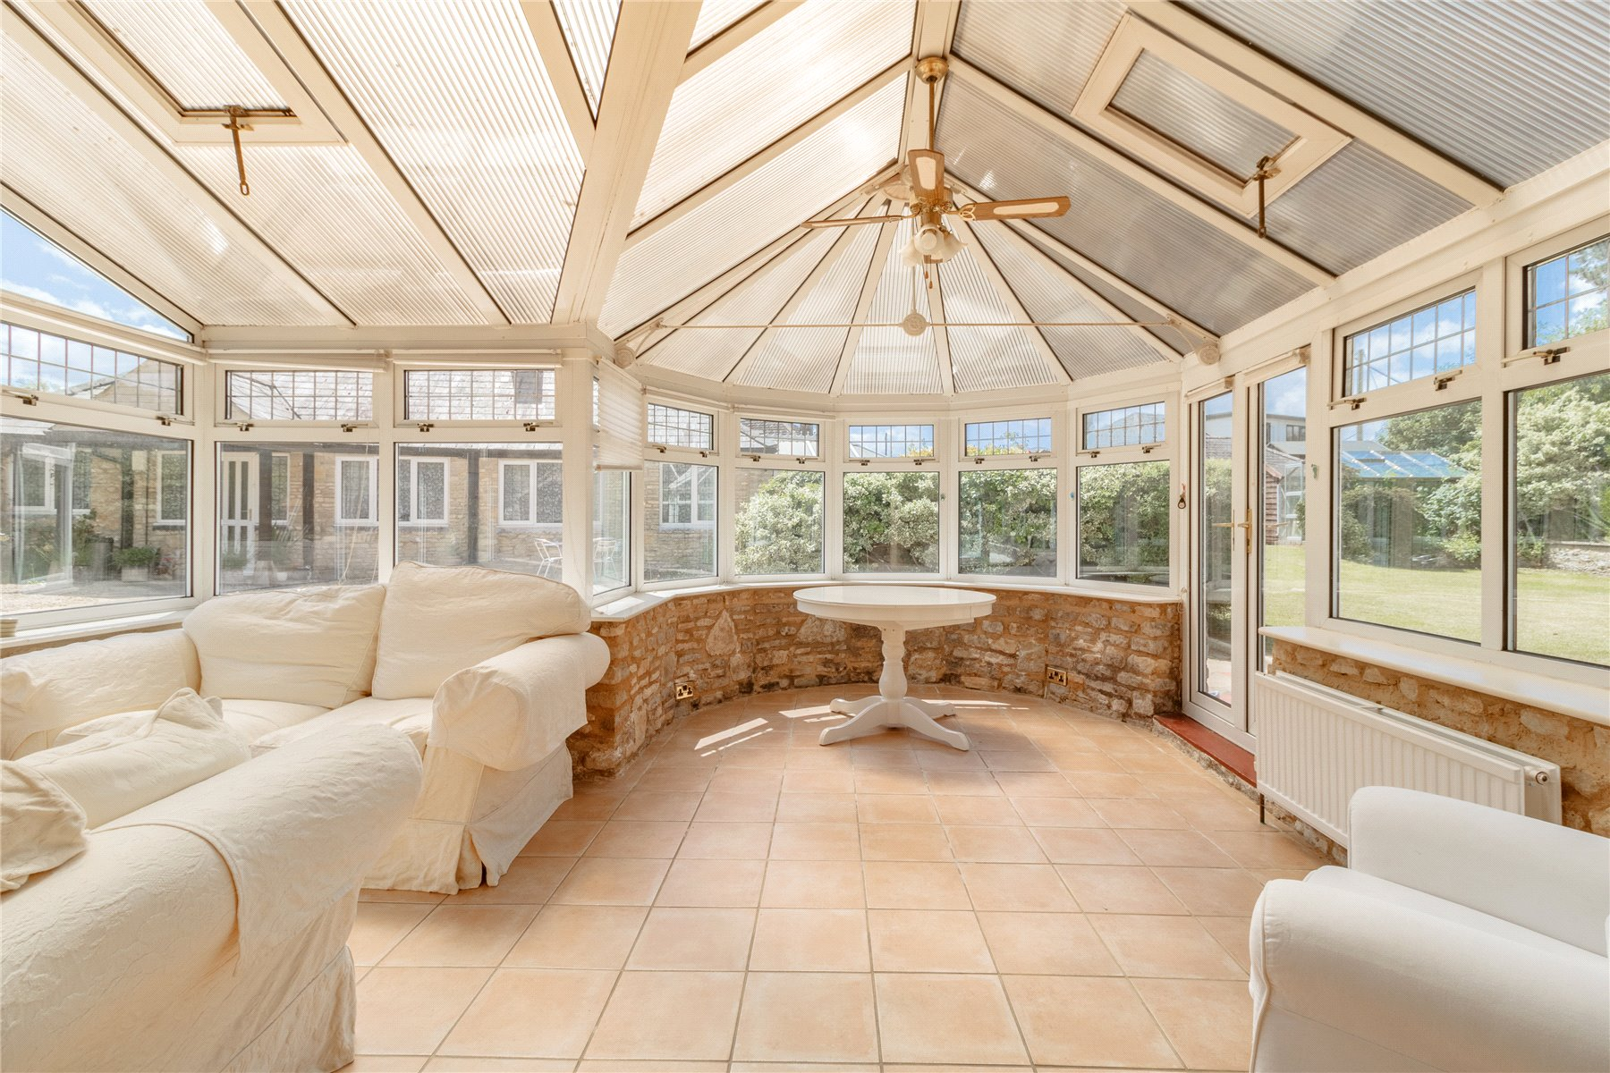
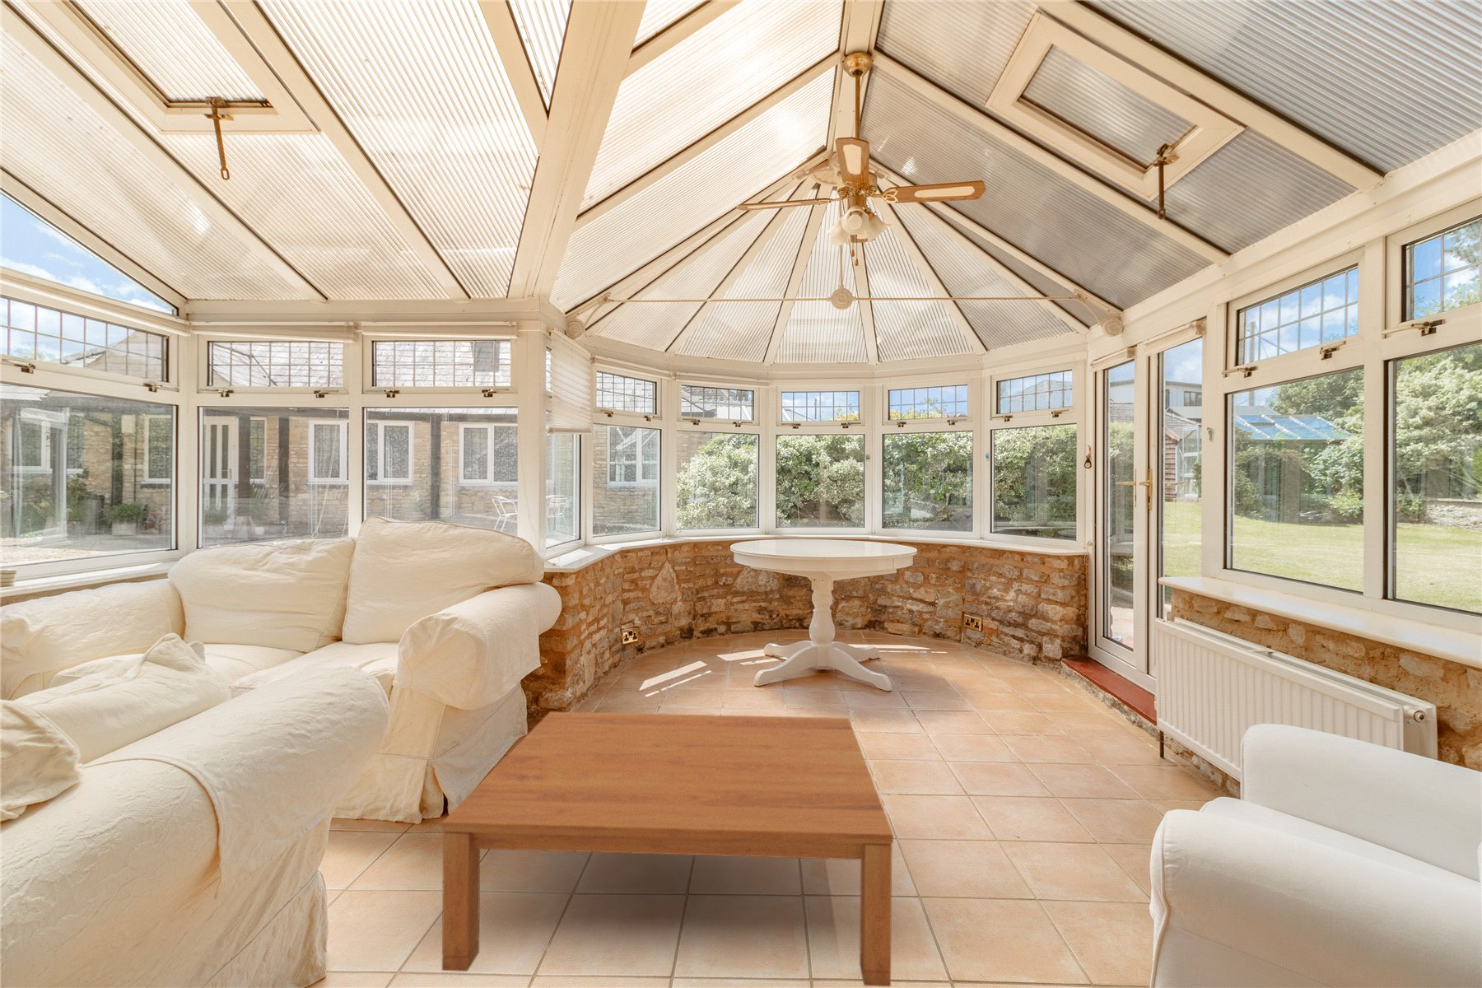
+ coffee table [440,710,894,987]
